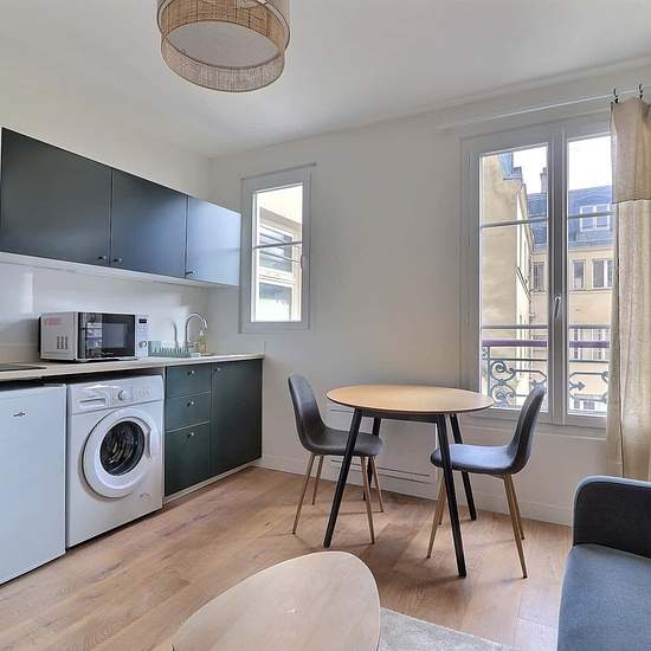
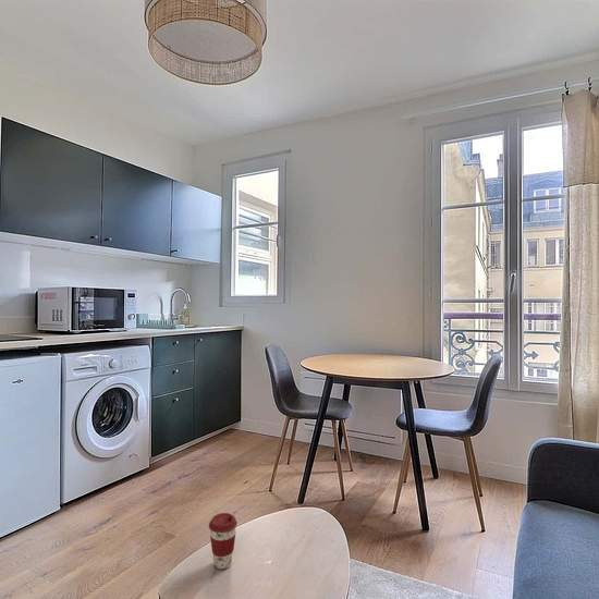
+ coffee cup [208,512,239,571]
